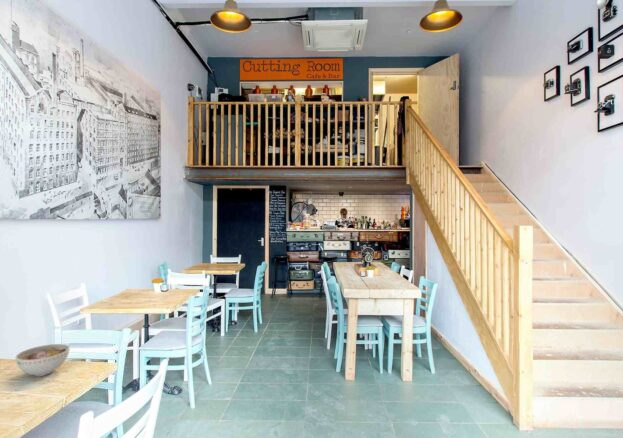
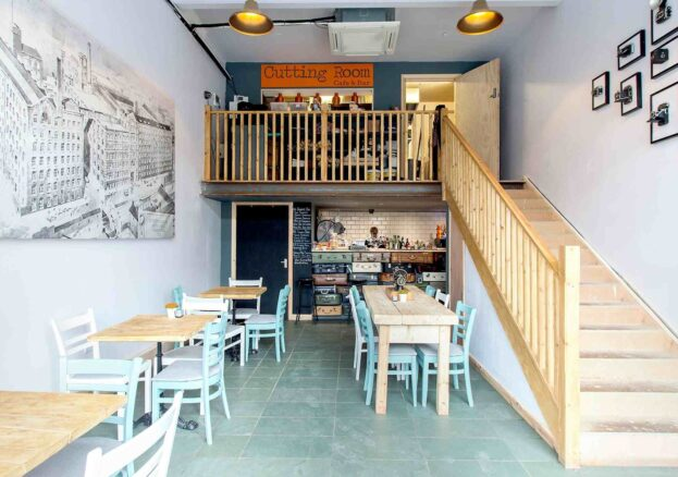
- bowl [14,343,71,377]
